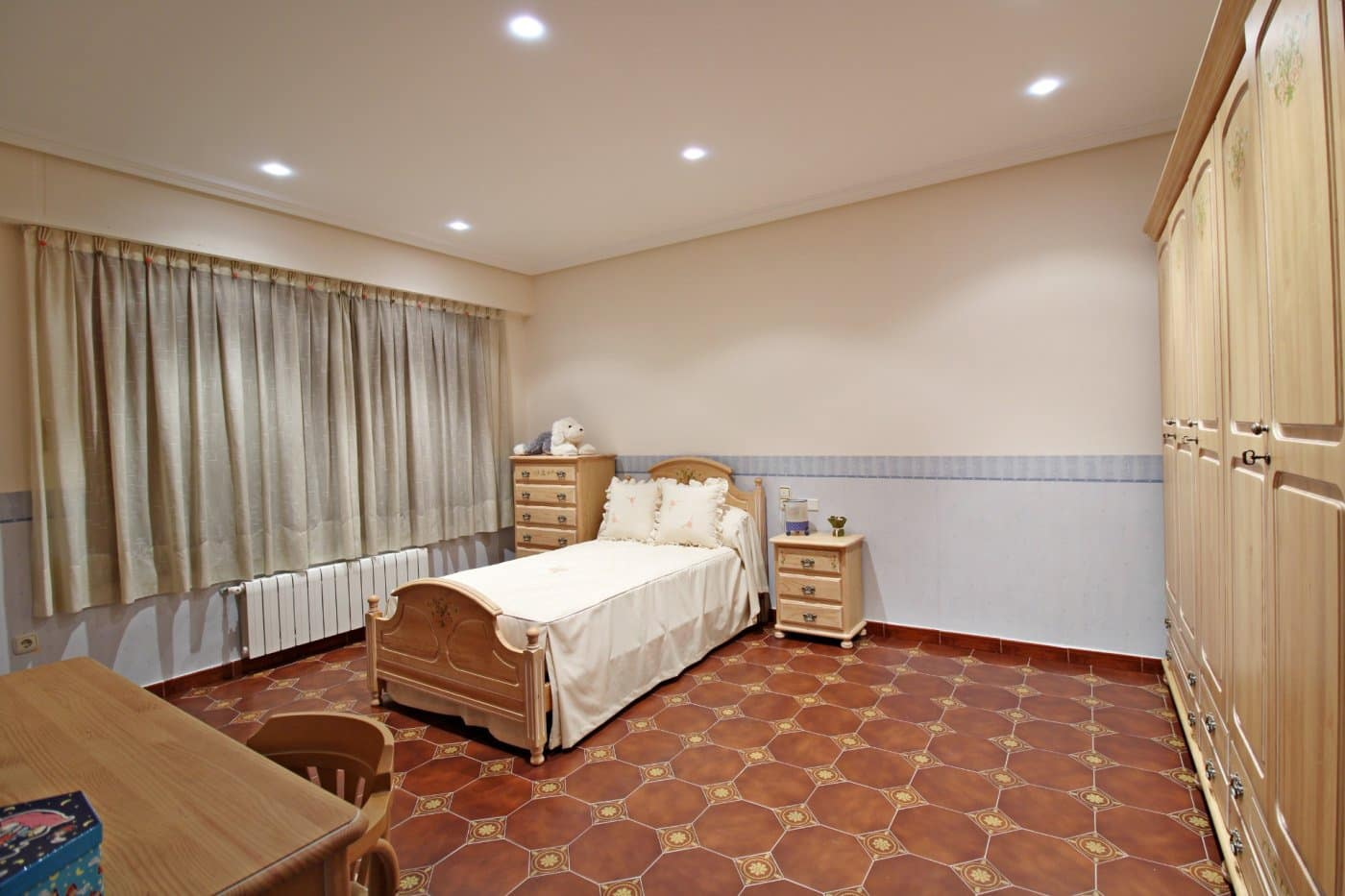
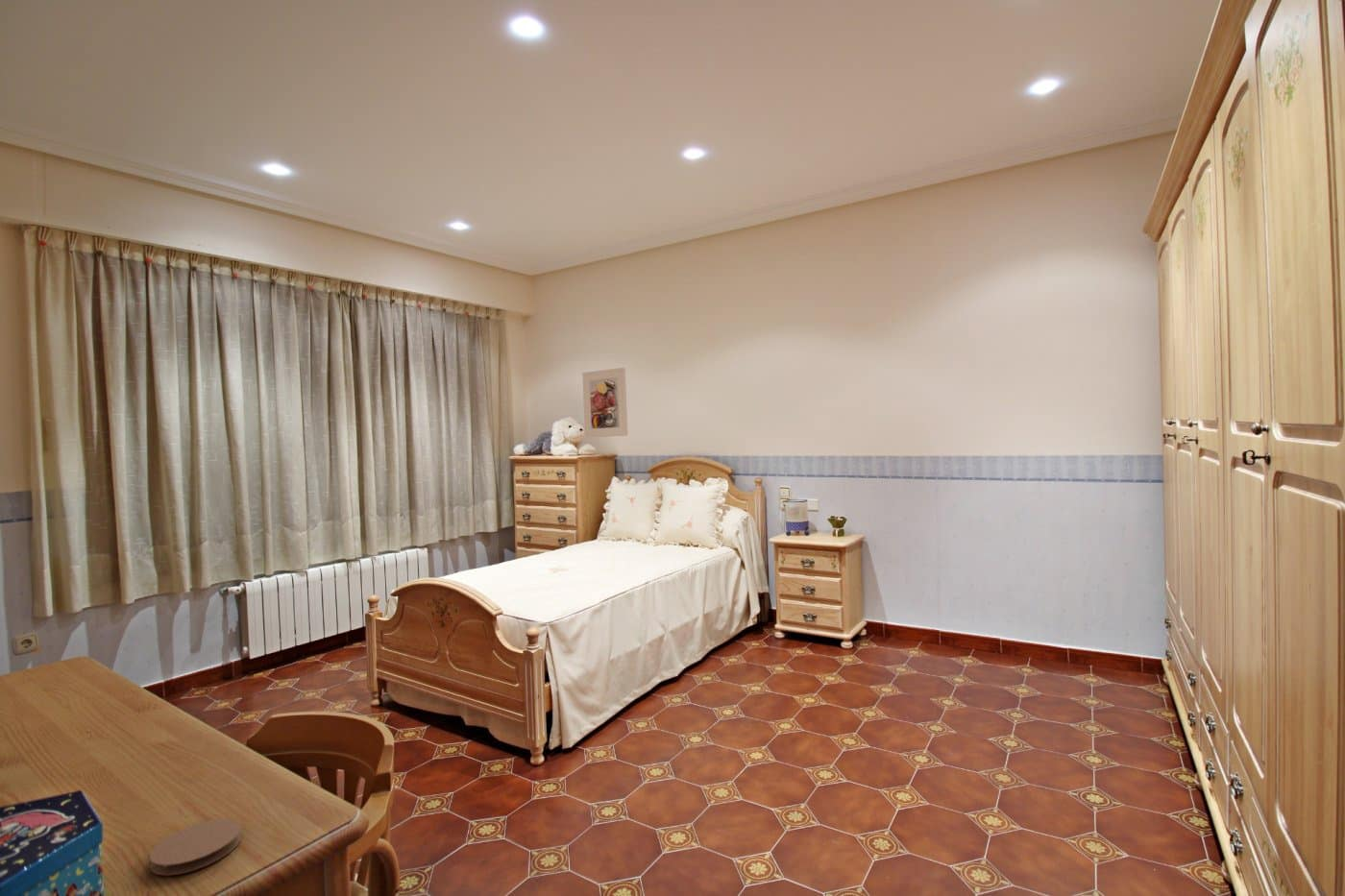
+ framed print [581,367,628,439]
+ coaster [149,817,242,877]
